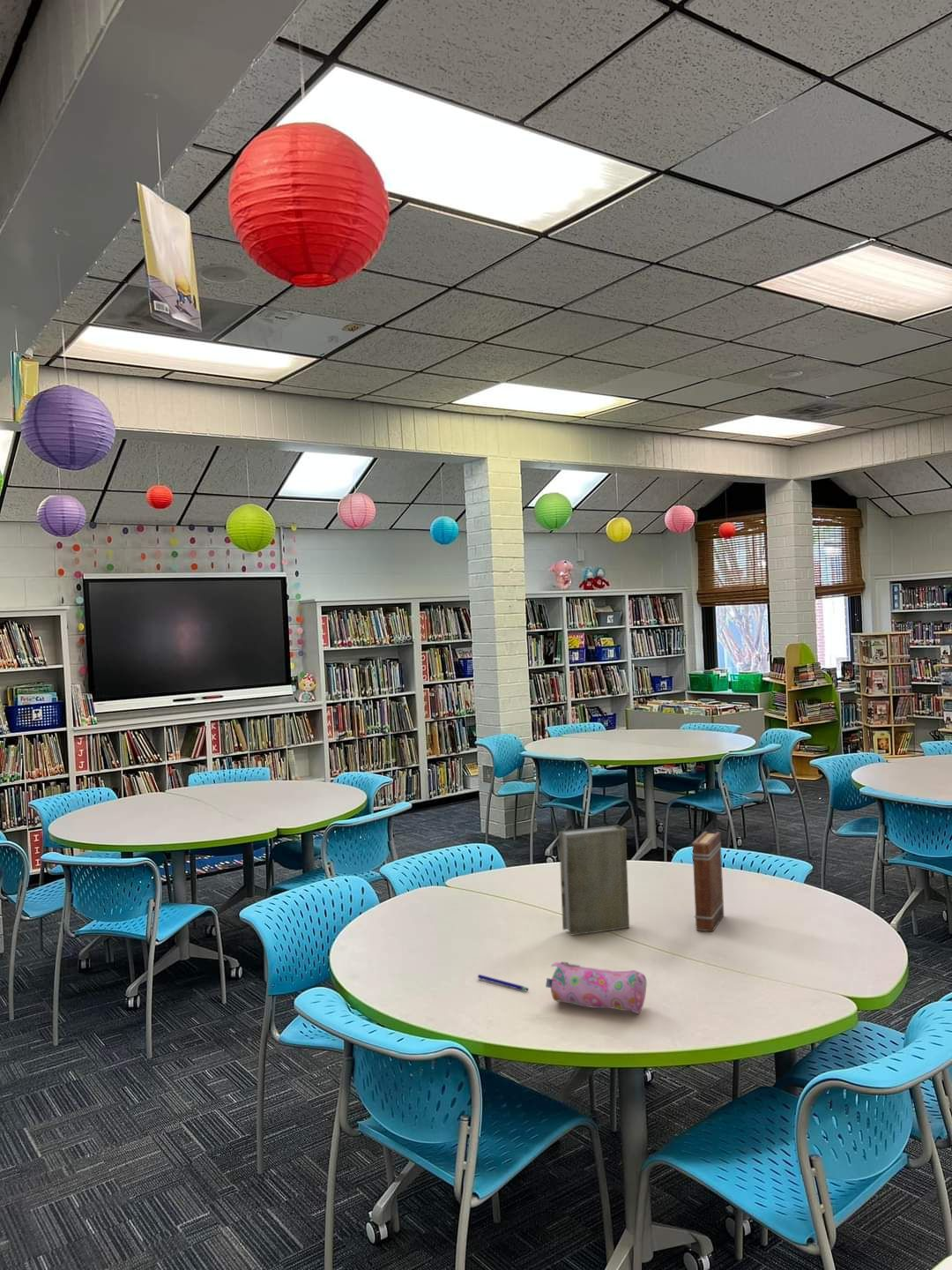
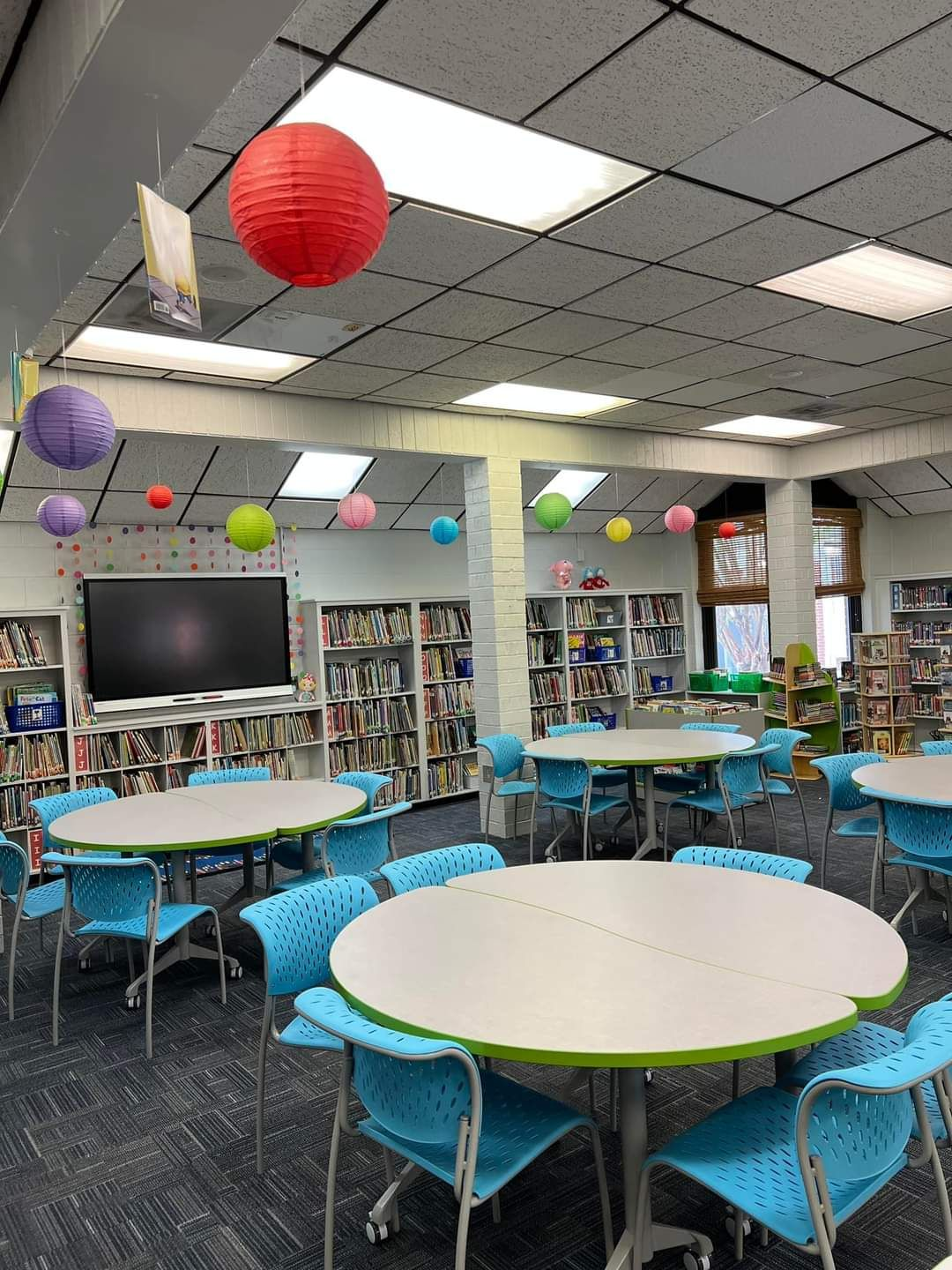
- pencil case [545,960,647,1014]
- book [558,825,630,937]
- pen [477,974,530,992]
- book [691,831,725,932]
